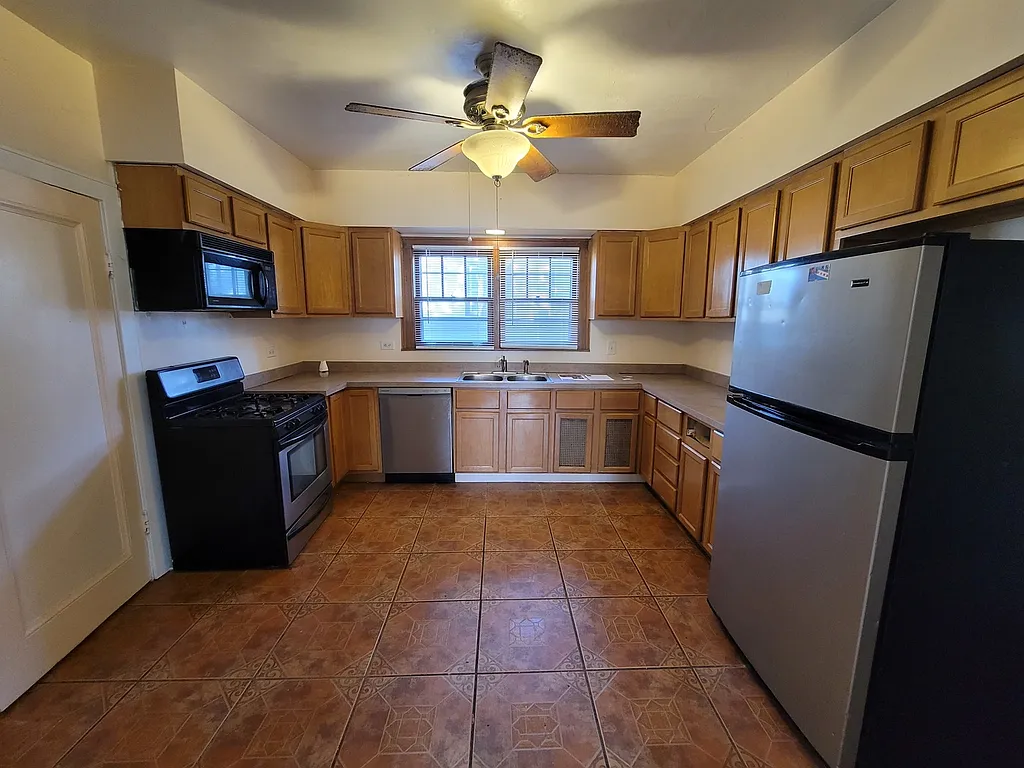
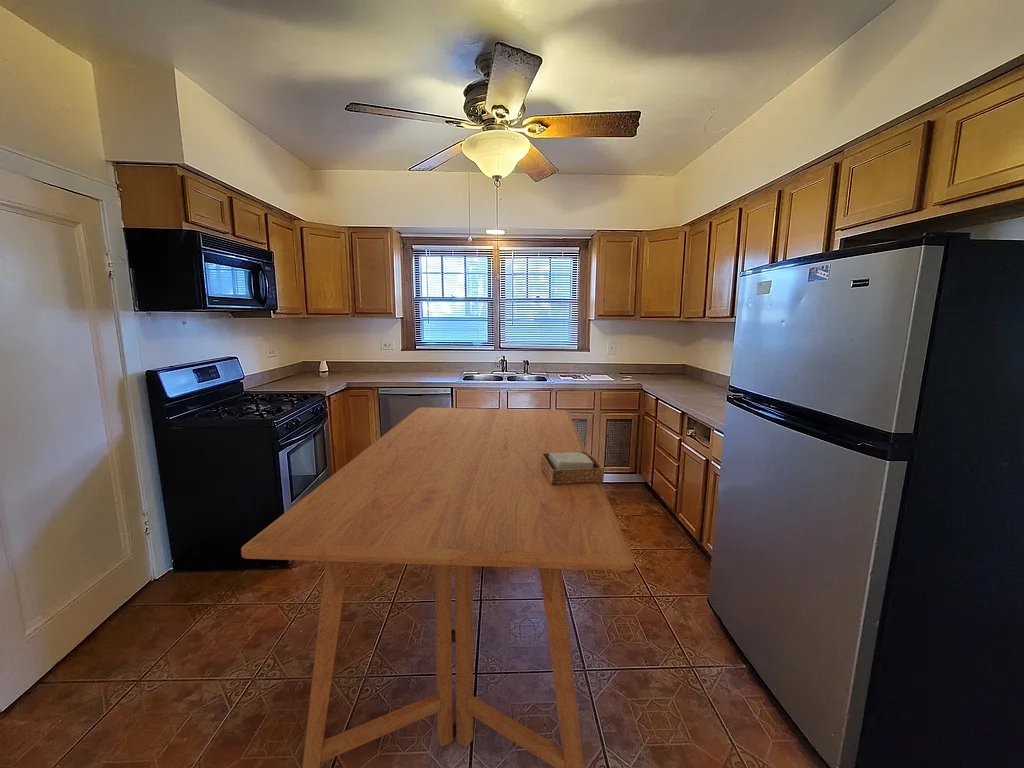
+ napkin holder [540,451,605,485]
+ dining table [240,406,635,768]
